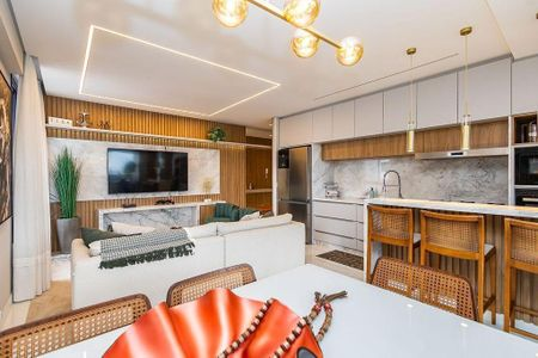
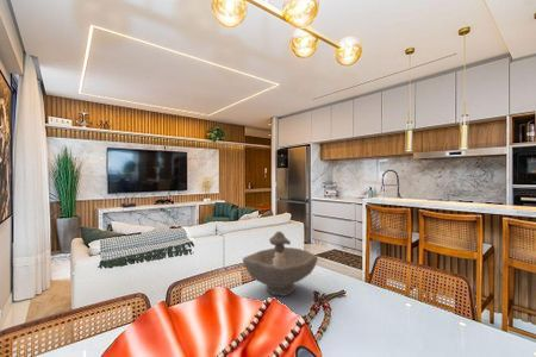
+ decorative bowl [242,230,319,298]
